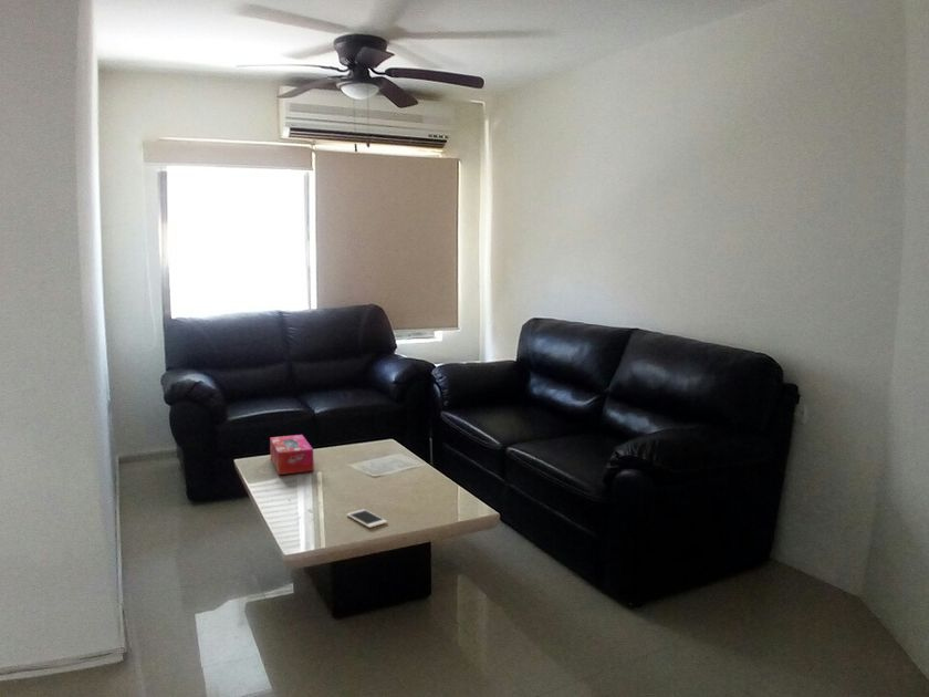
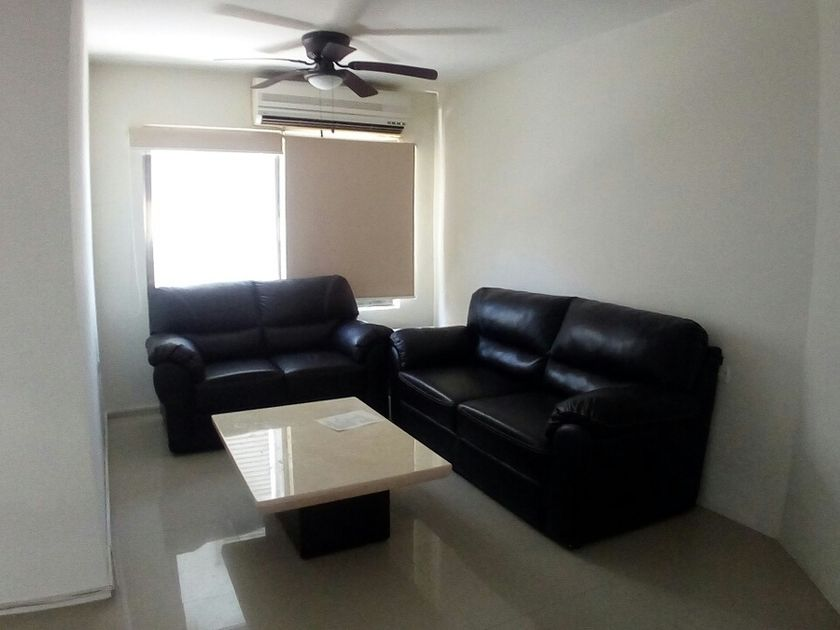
- tissue box [269,434,315,476]
- cell phone [346,509,388,529]
